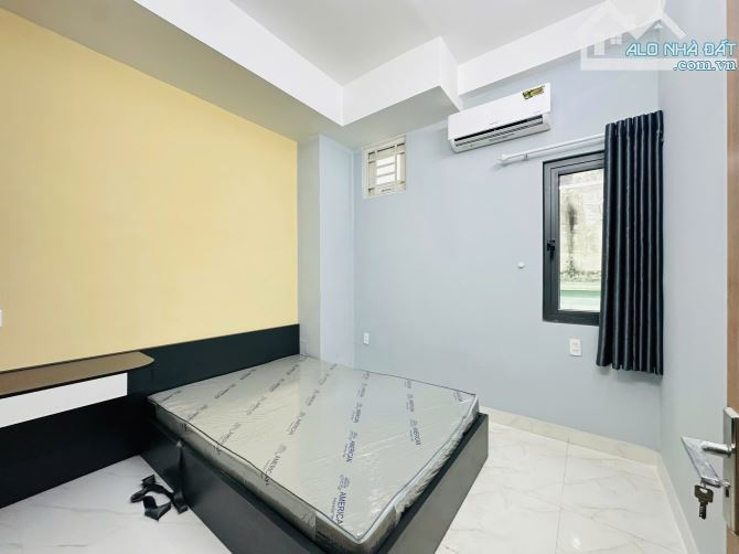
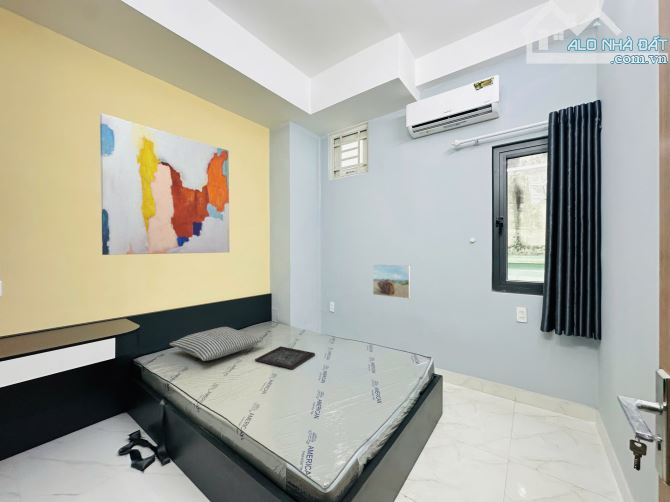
+ wall art [99,112,230,256]
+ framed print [372,263,411,300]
+ pillow [169,326,264,362]
+ tray [254,345,316,370]
